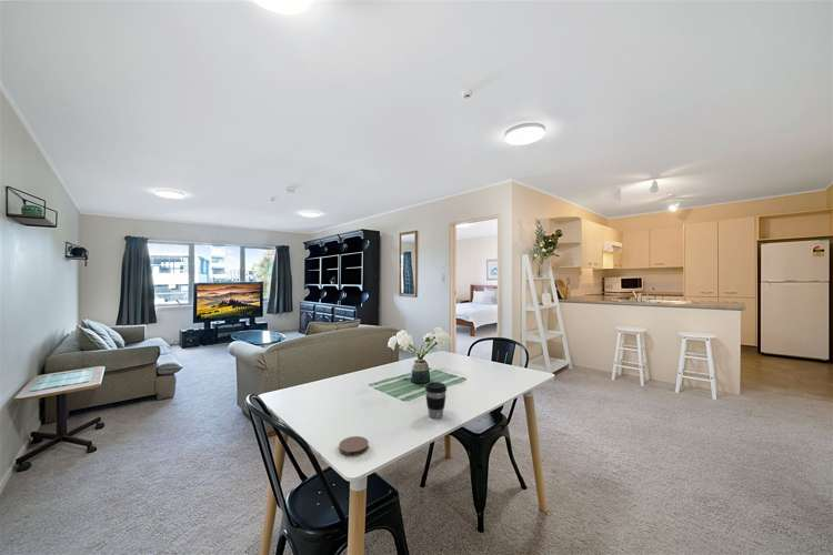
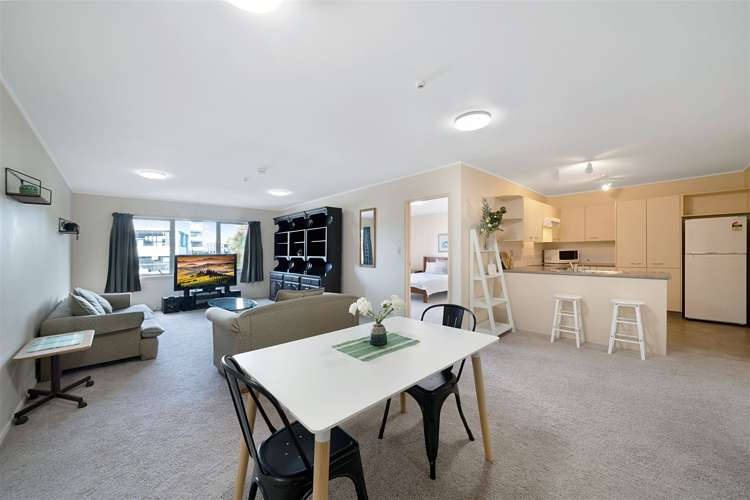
- coffee cup [424,381,448,420]
- coaster [338,435,370,457]
